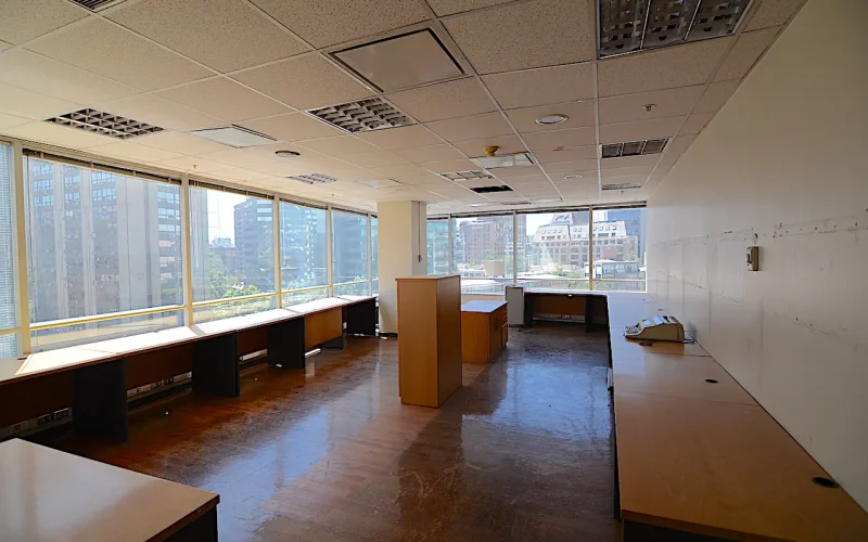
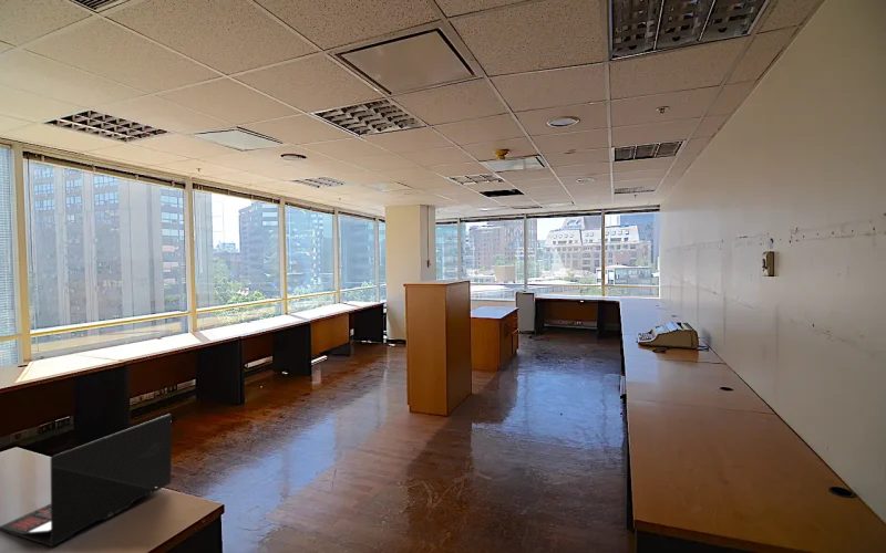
+ laptop [0,413,173,547]
